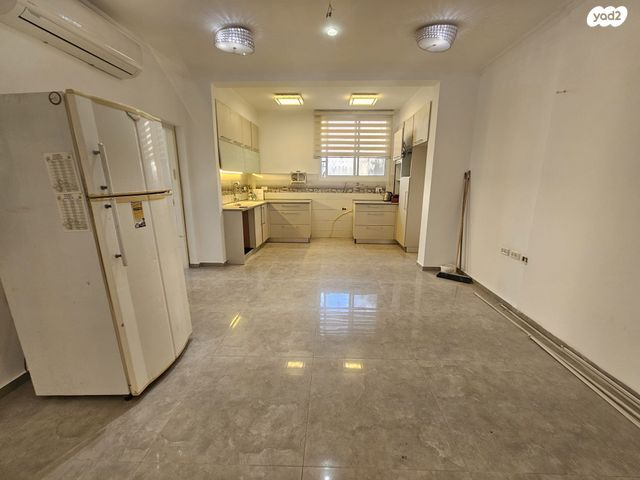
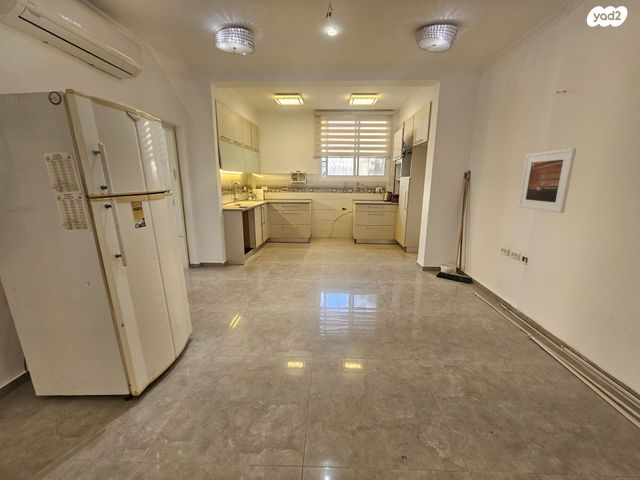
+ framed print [517,147,577,214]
